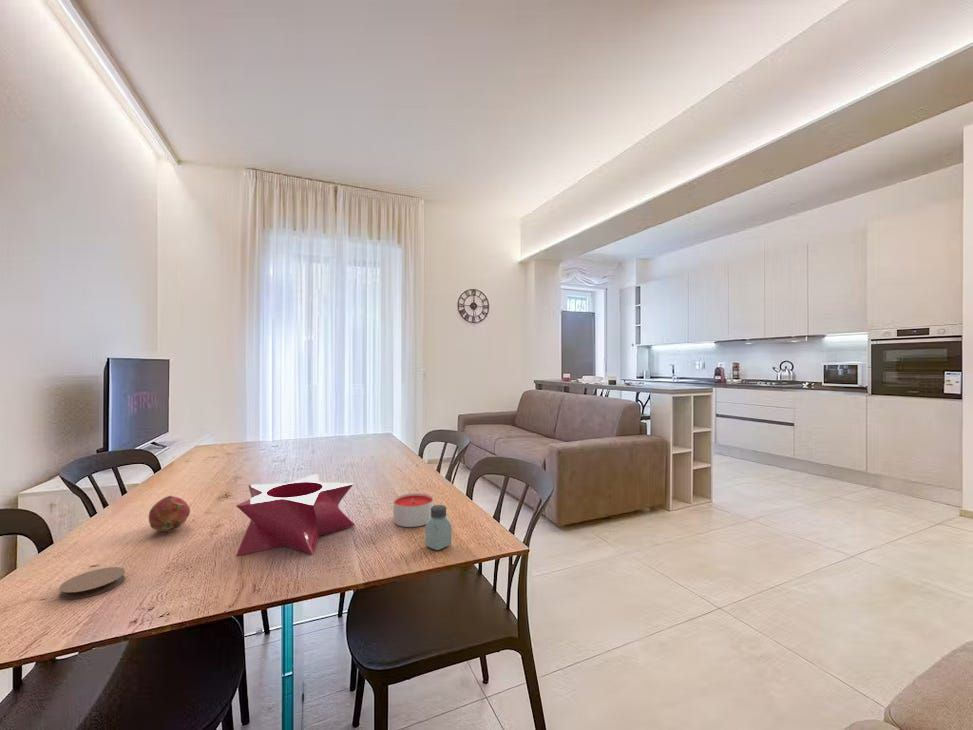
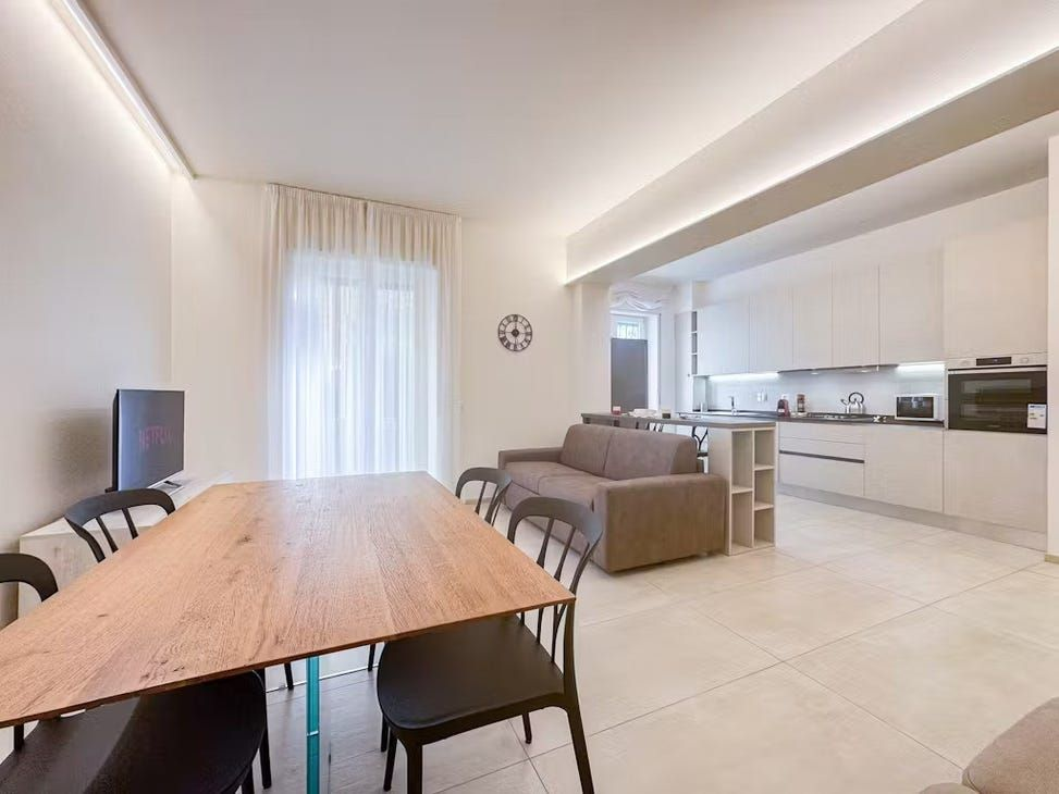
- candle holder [235,473,356,557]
- saltshaker [425,504,452,551]
- fruit [148,495,191,533]
- coaster [58,566,126,600]
- candle [392,492,434,528]
